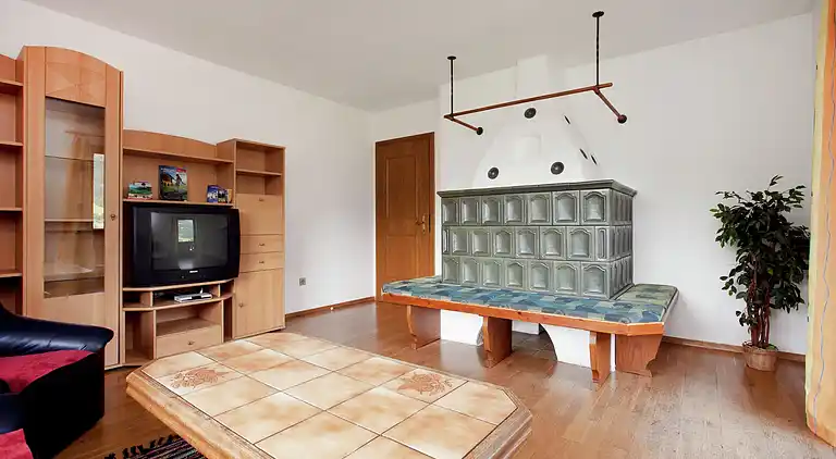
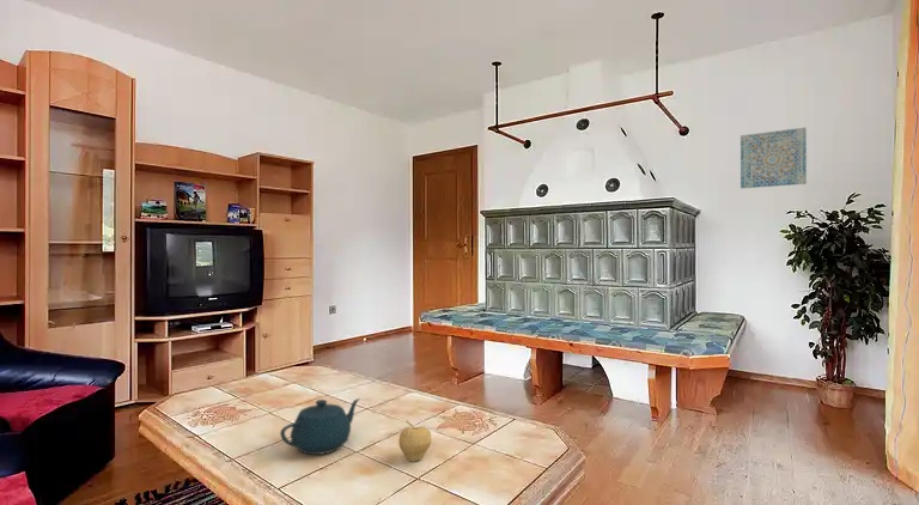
+ wall art [740,126,808,189]
+ fruit [397,419,432,463]
+ teapot [279,397,361,456]
